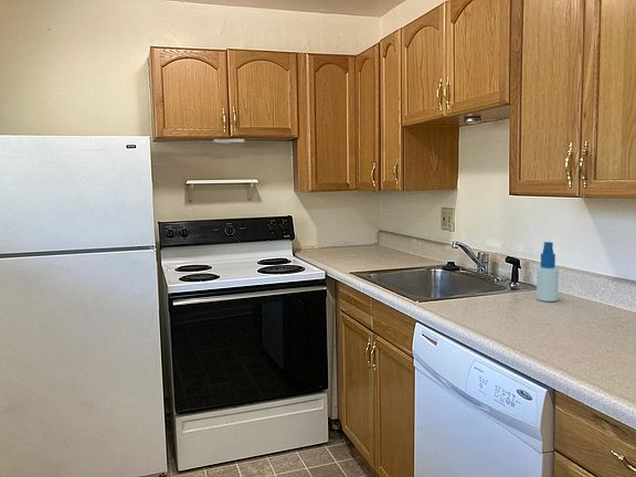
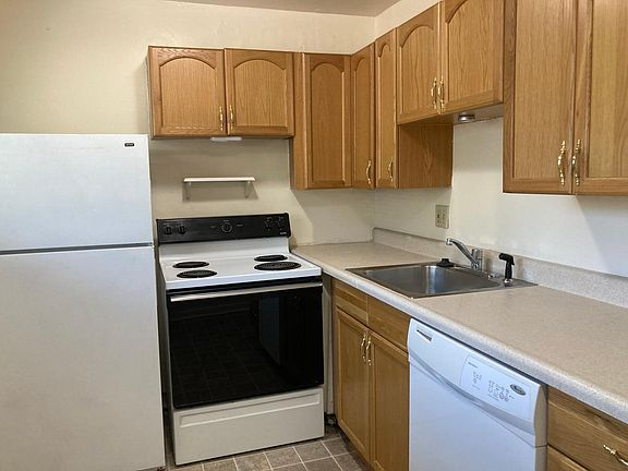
- spray bottle [536,241,560,303]
